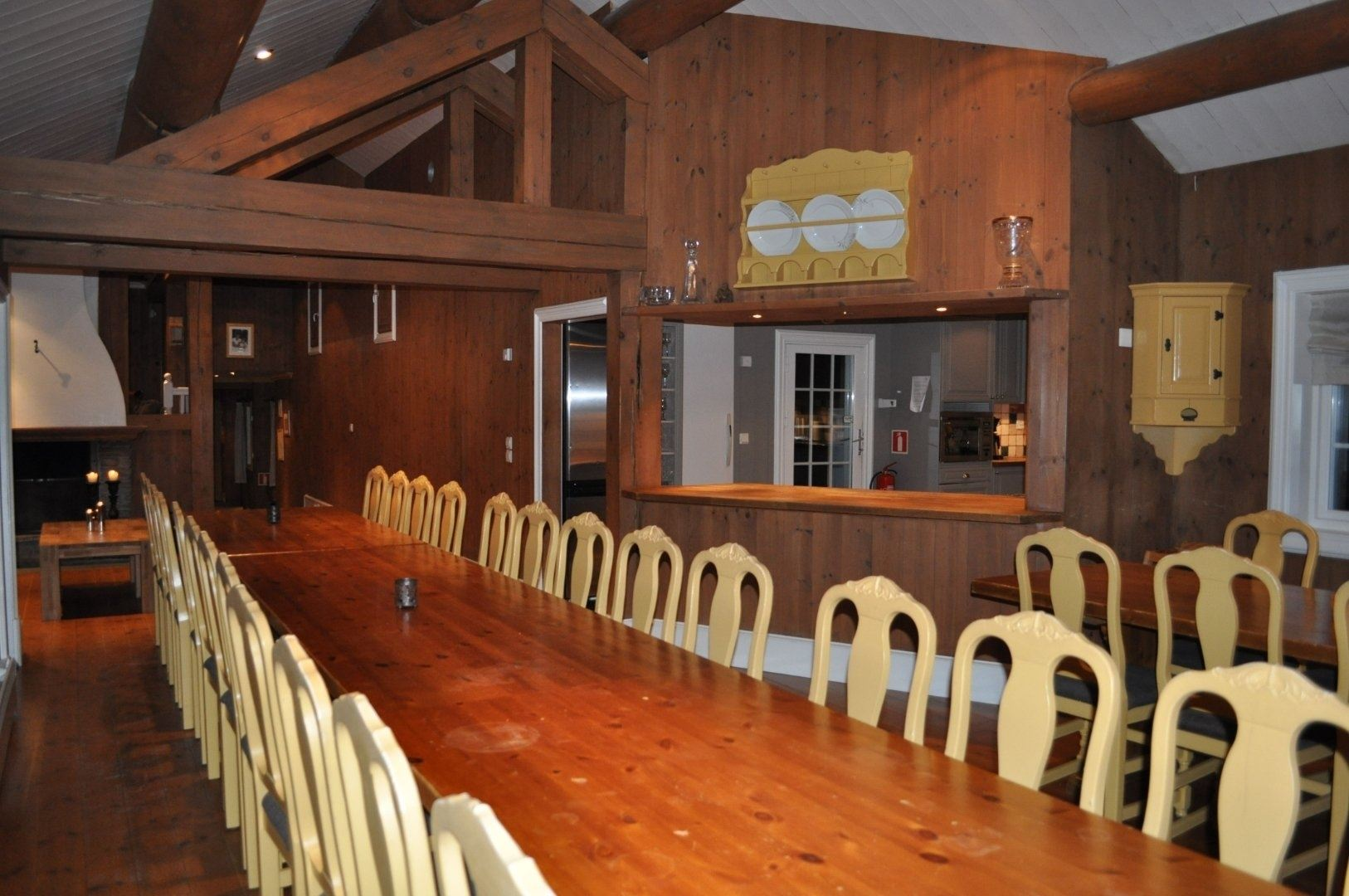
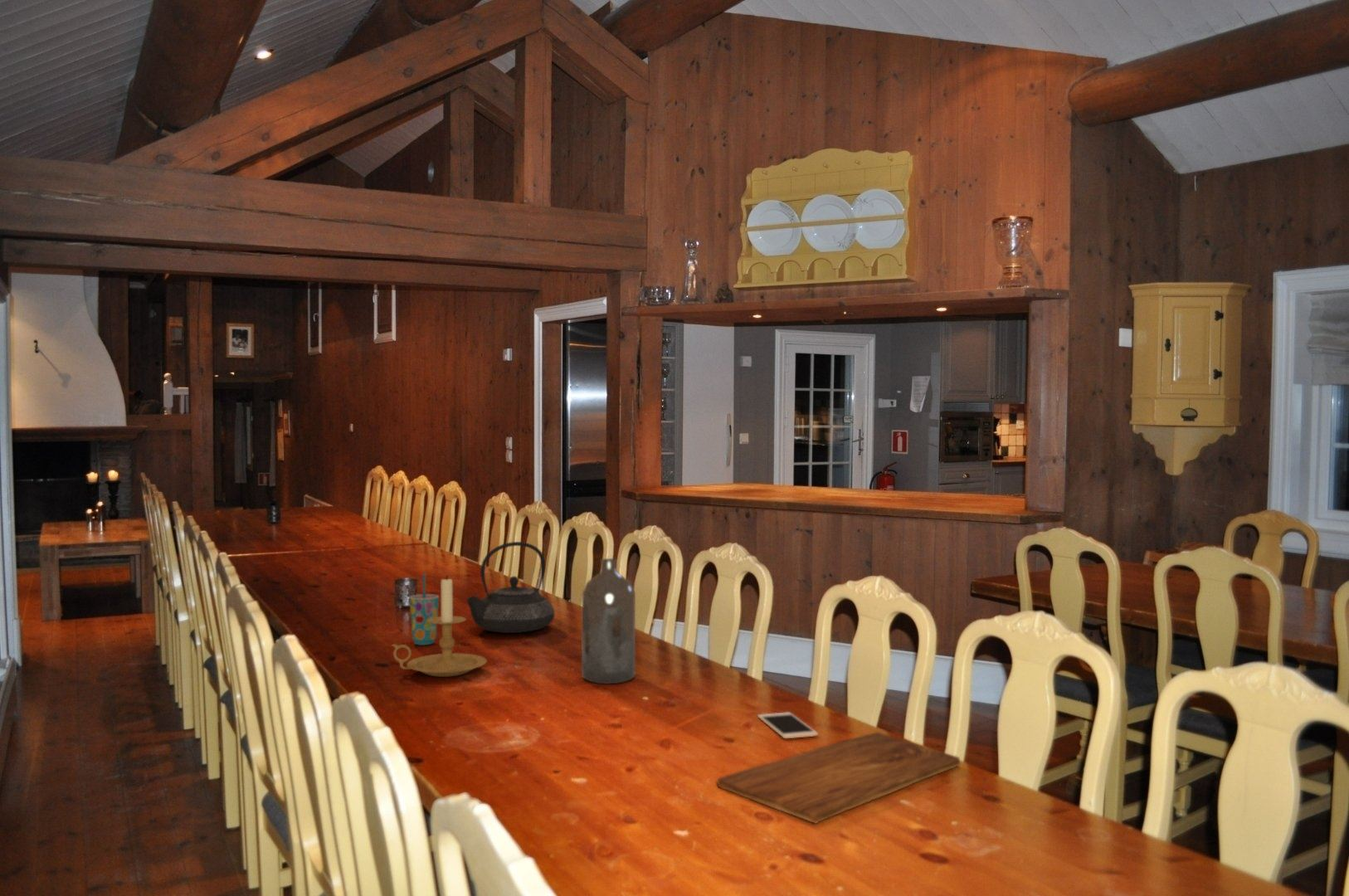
+ bottle [581,558,636,684]
+ cell phone [757,711,819,739]
+ cutting board [717,732,961,824]
+ teapot [465,541,555,634]
+ candle holder [391,574,488,678]
+ cup [409,572,440,646]
